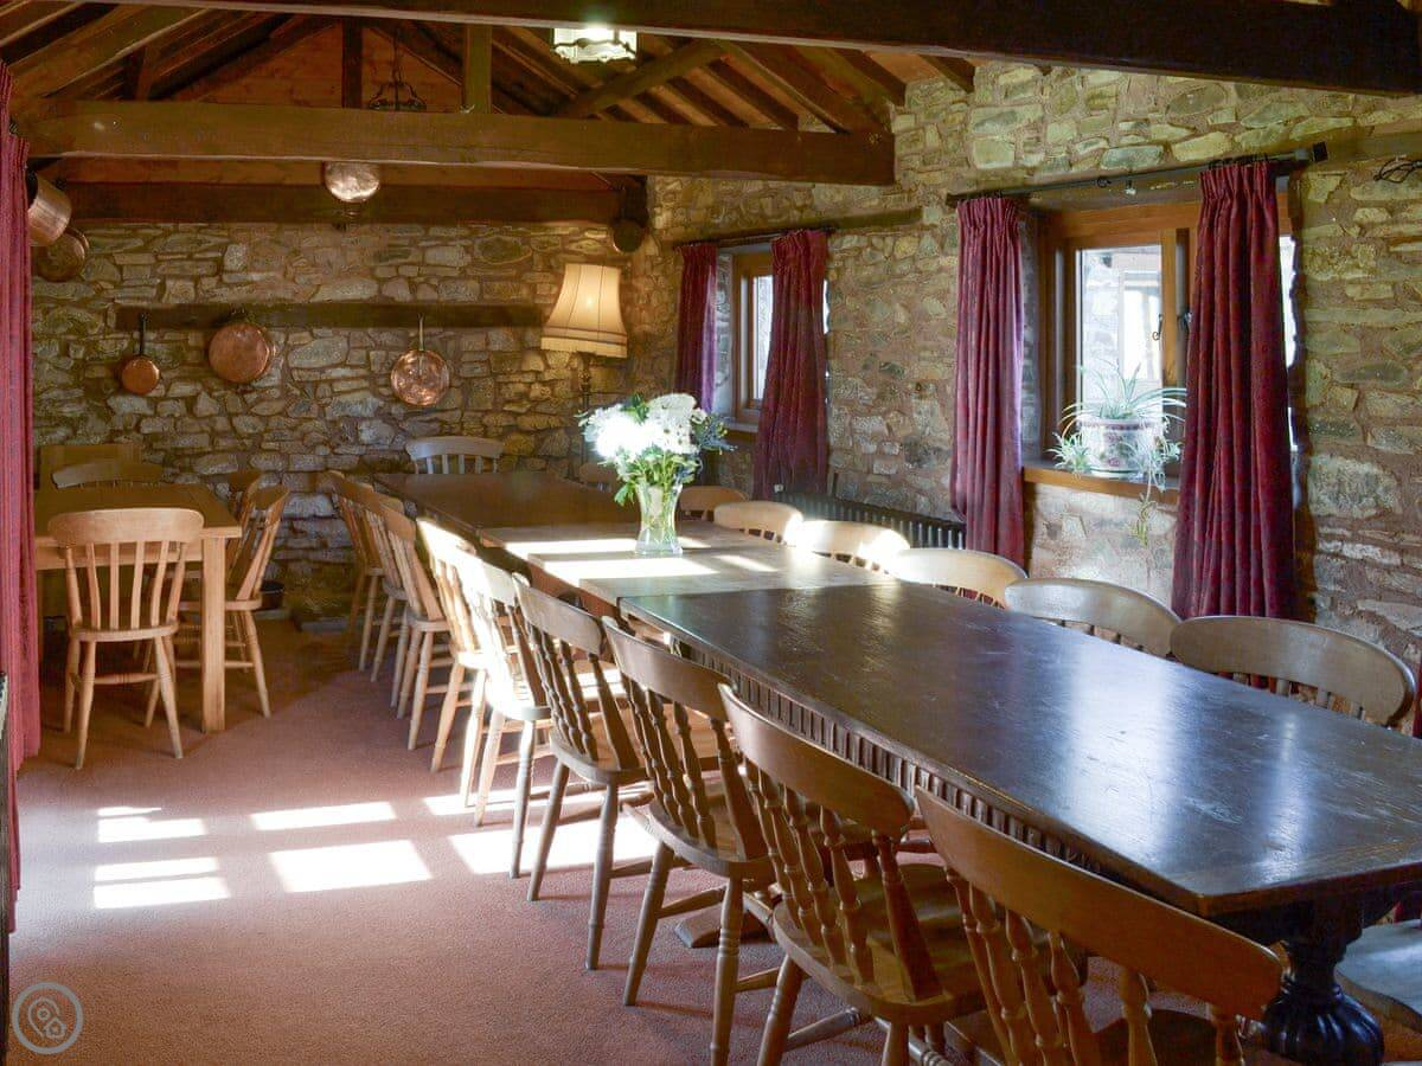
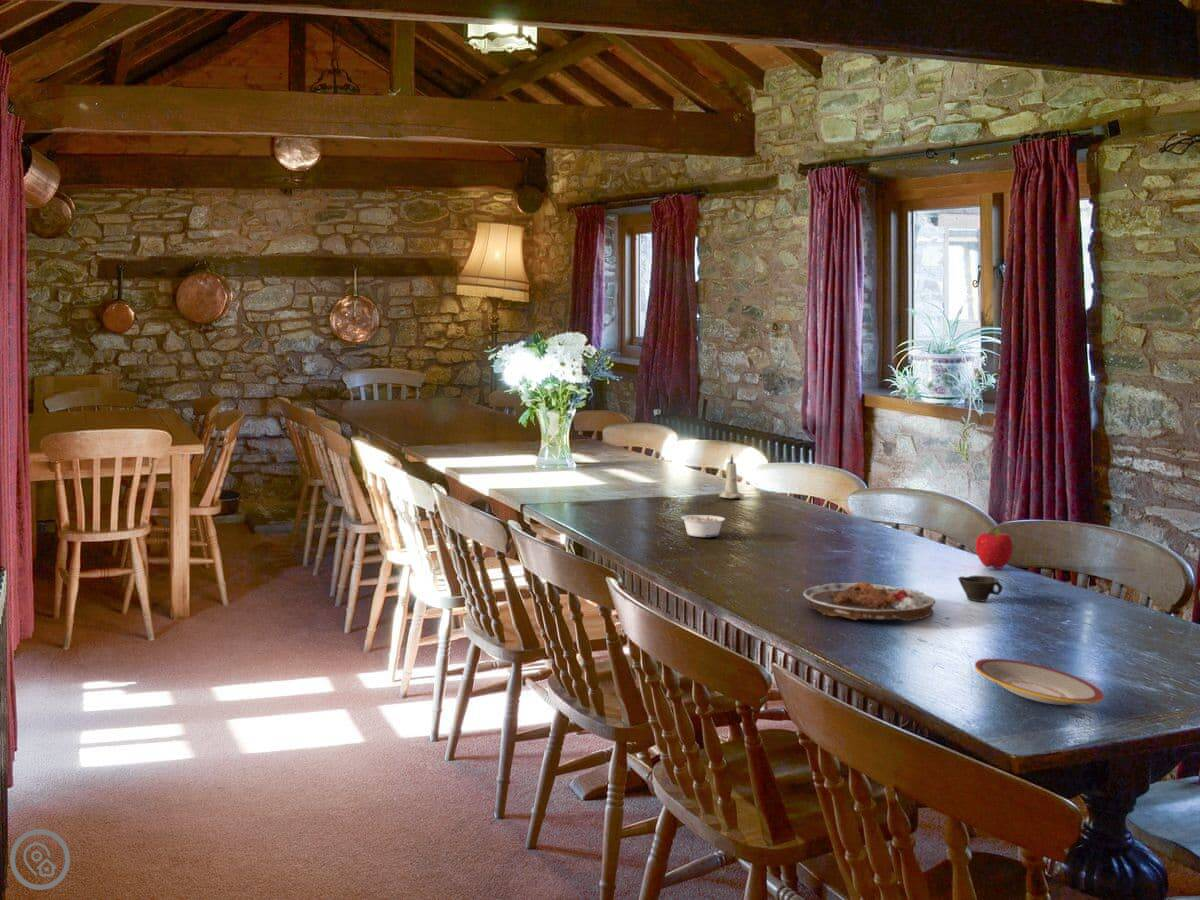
+ plate [802,581,936,622]
+ plate [974,658,1105,706]
+ legume [680,514,726,538]
+ fruit [975,528,1014,570]
+ candle [718,453,745,499]
+ cup [957,574,1003,602]
